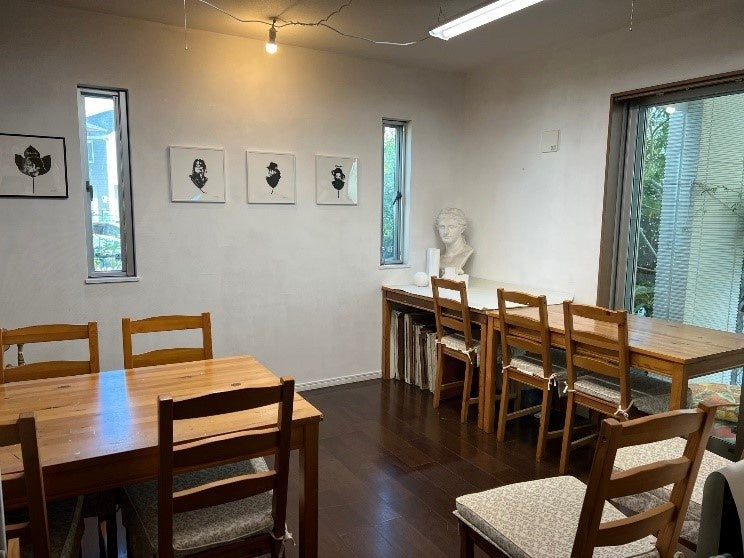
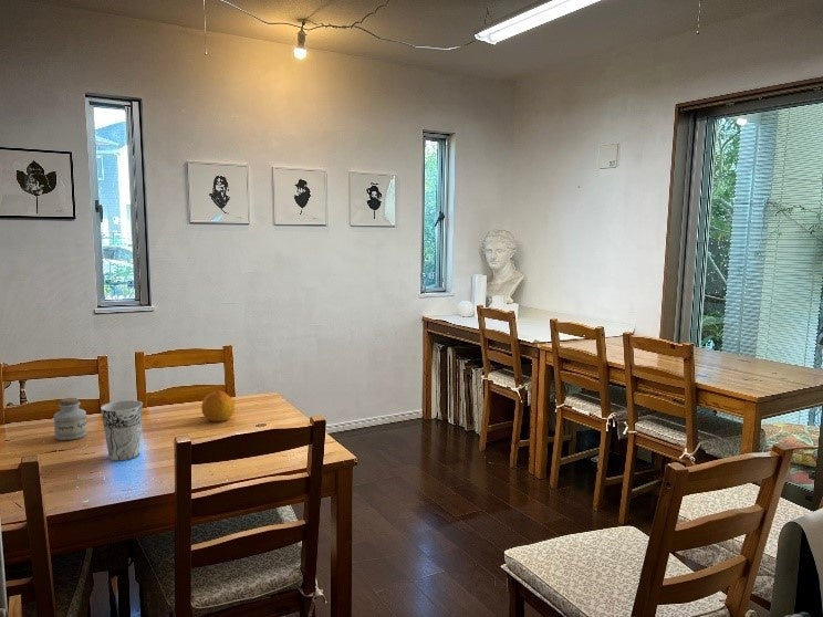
+ fruit [200,390,236,422]
+ cup [100,399,144,461]
+ jar [53,397,88,441]
